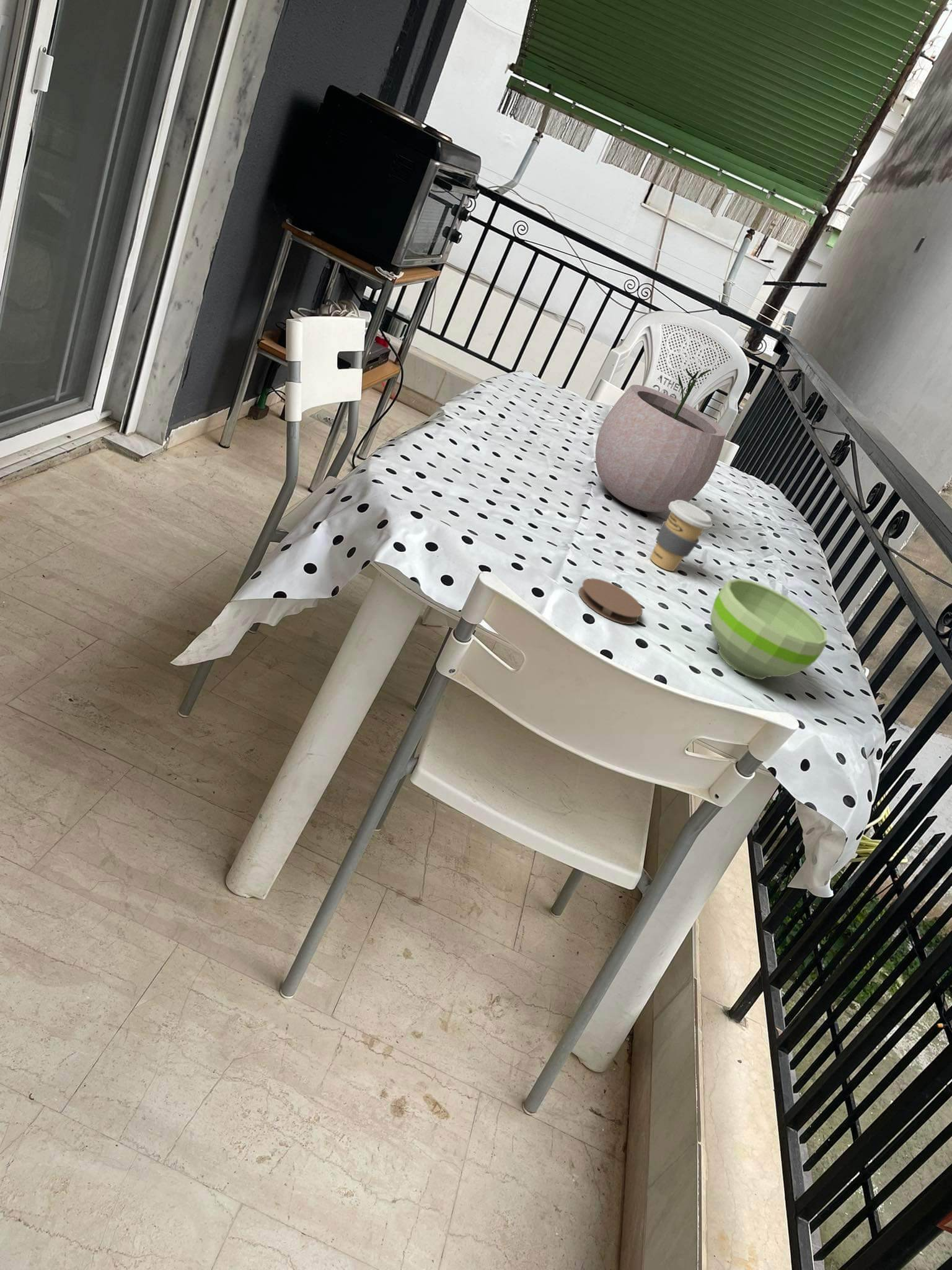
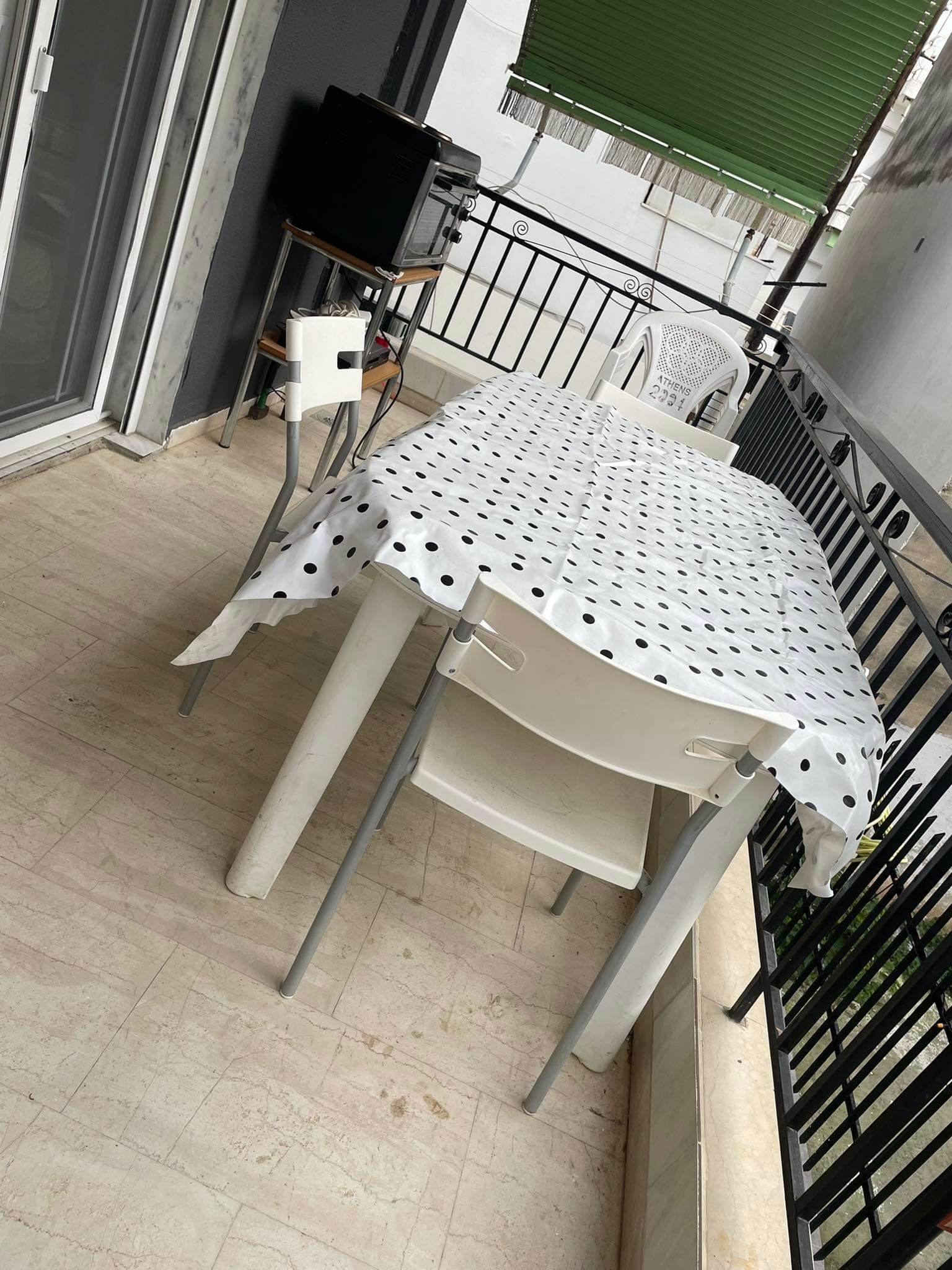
- coaster [578,577,643,625]
- bowl [710,578,828,680]
- coffee cup [650,500,713,572]
- plant pot [595,368,726,513]
